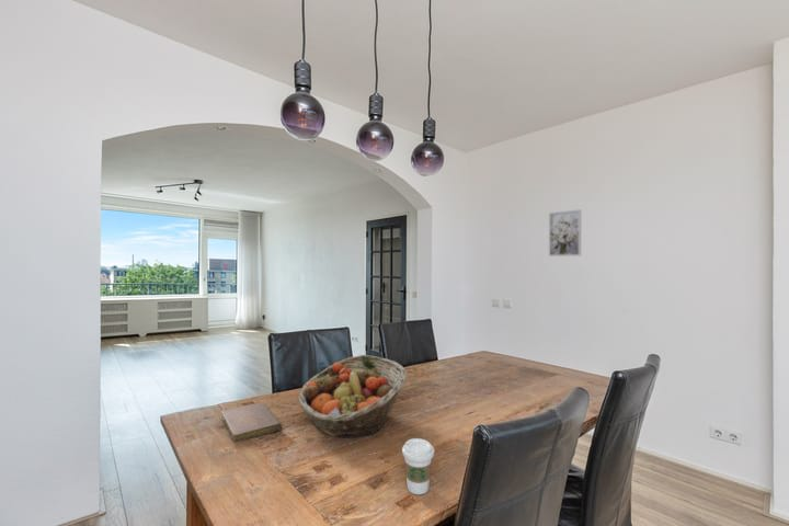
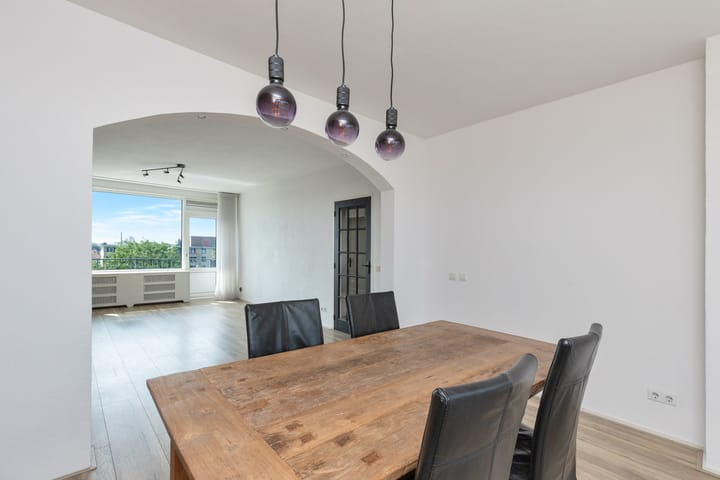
- coffee cup [401,437,435,495]
- notebook [220,402,283,444]
- wall art [548,208,582,258]
- fruit basket [298,354,408,439]
